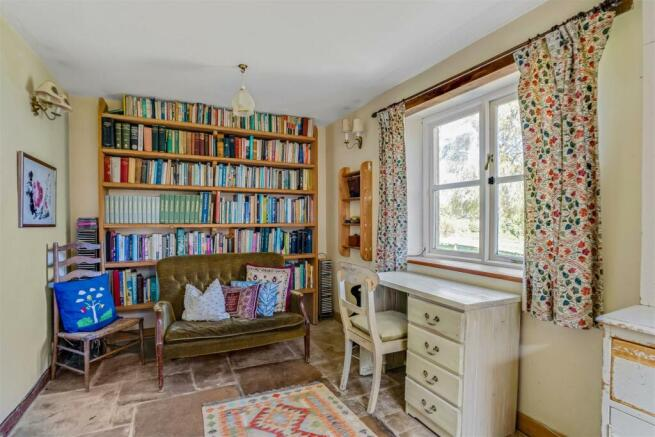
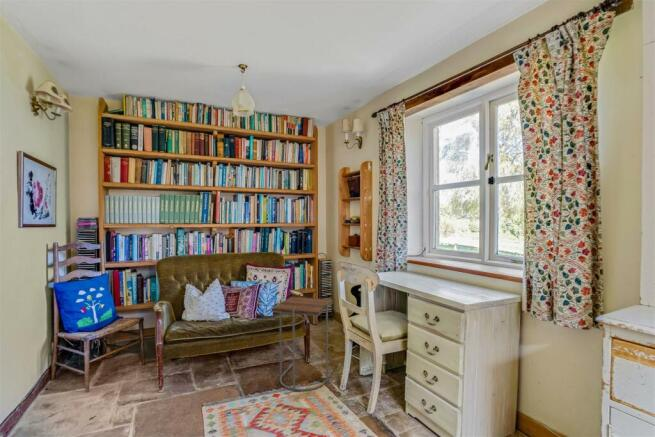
+ side table [270,296,334,393]
